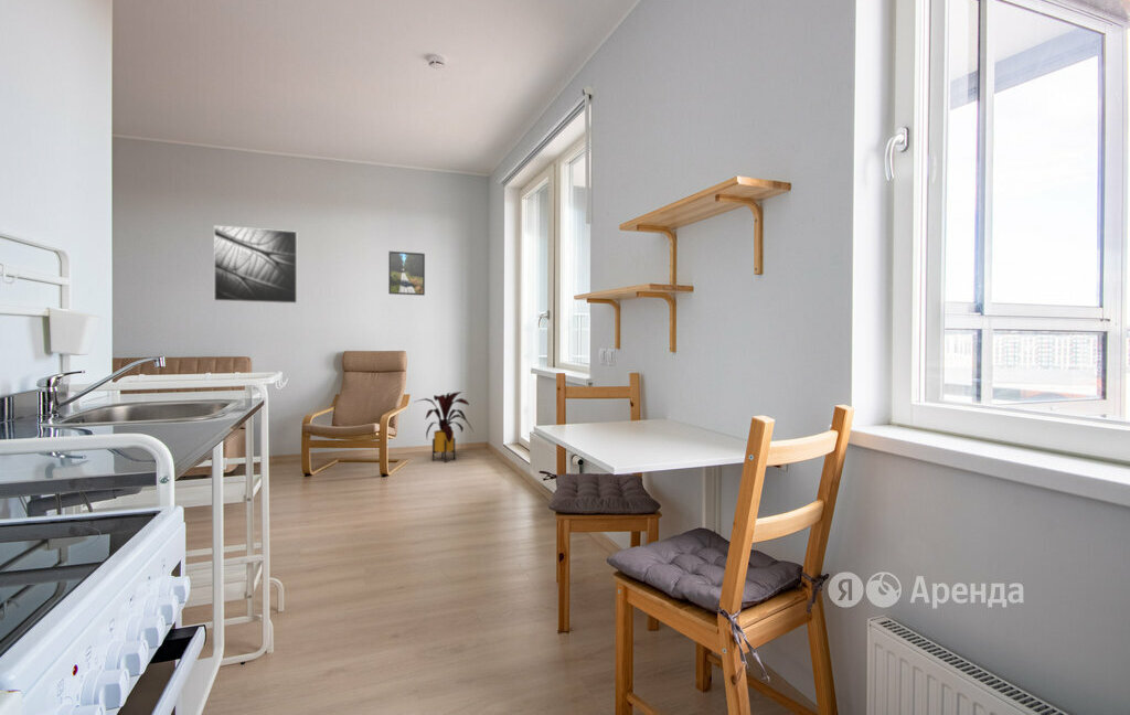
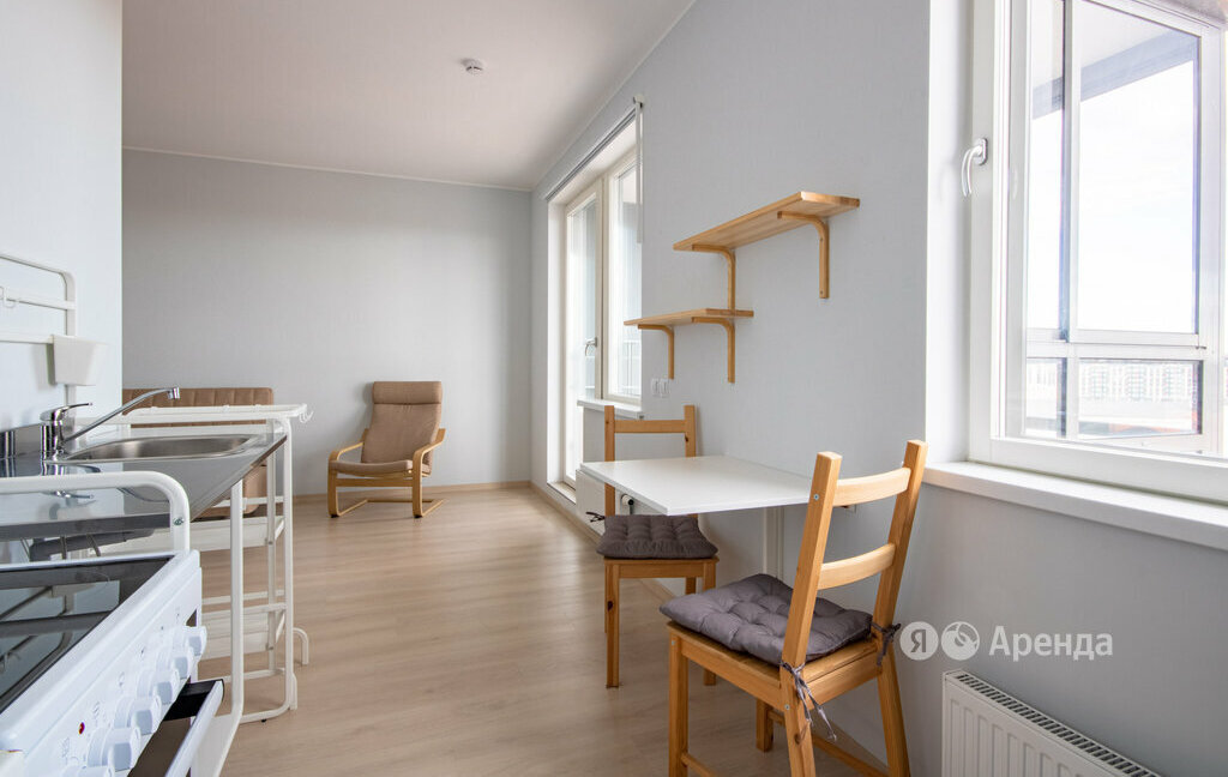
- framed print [387,250,426,297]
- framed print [213,224,298,305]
- house plant [415,391,475,463]
